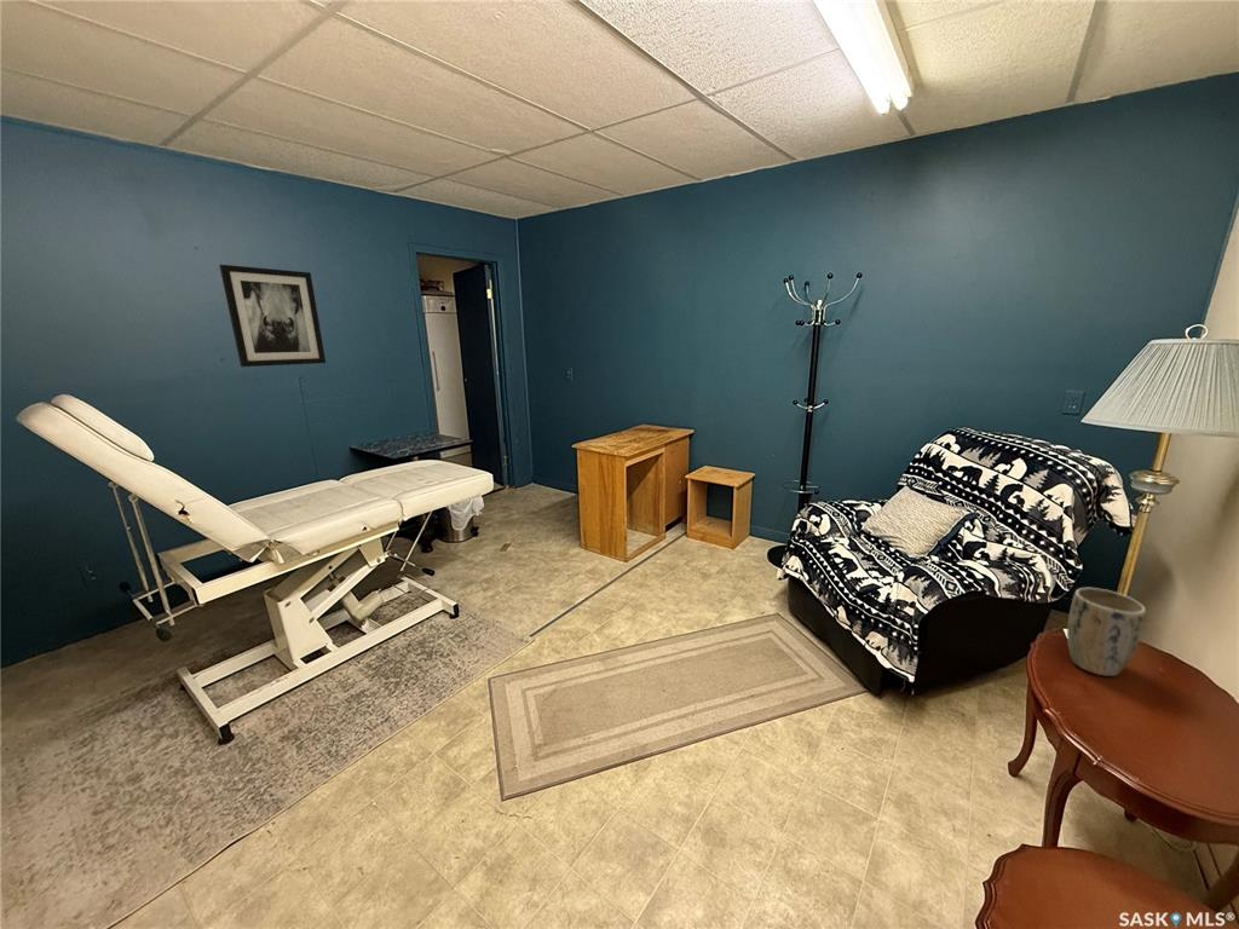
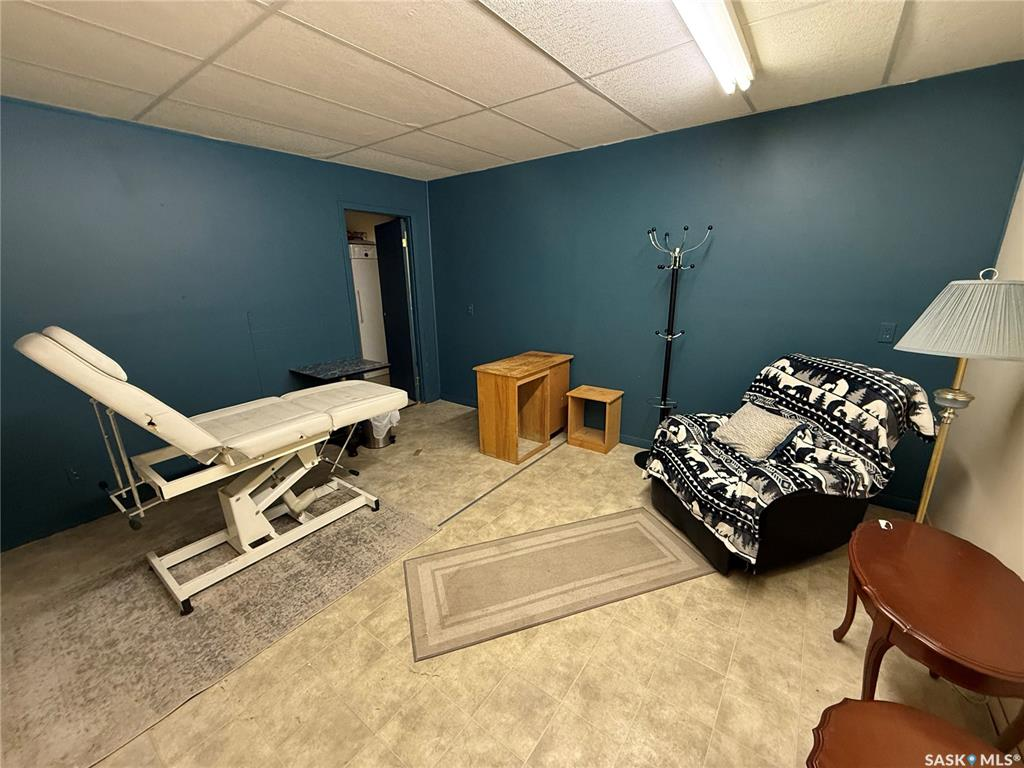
- plant pot [1066,587,1147,677]
- wall art [219,264,327,368]
